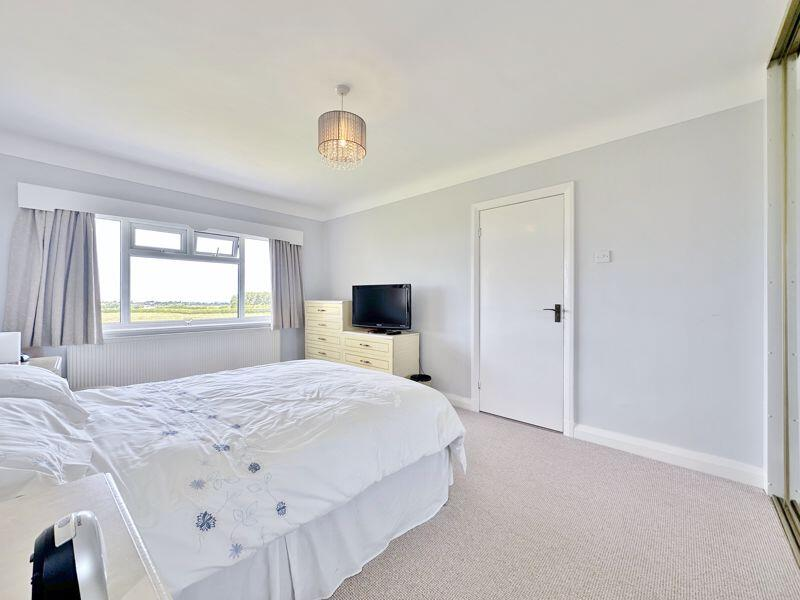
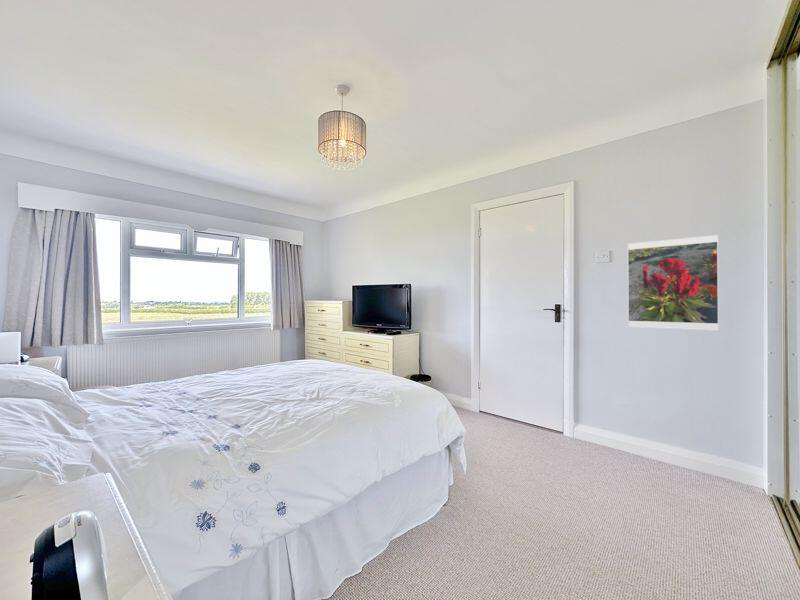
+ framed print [627,234,720,332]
